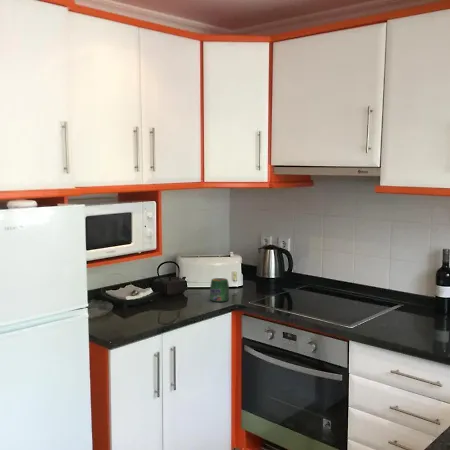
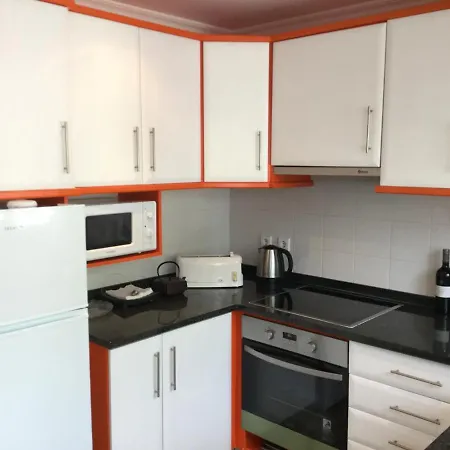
- jar [209,277,230,303]
